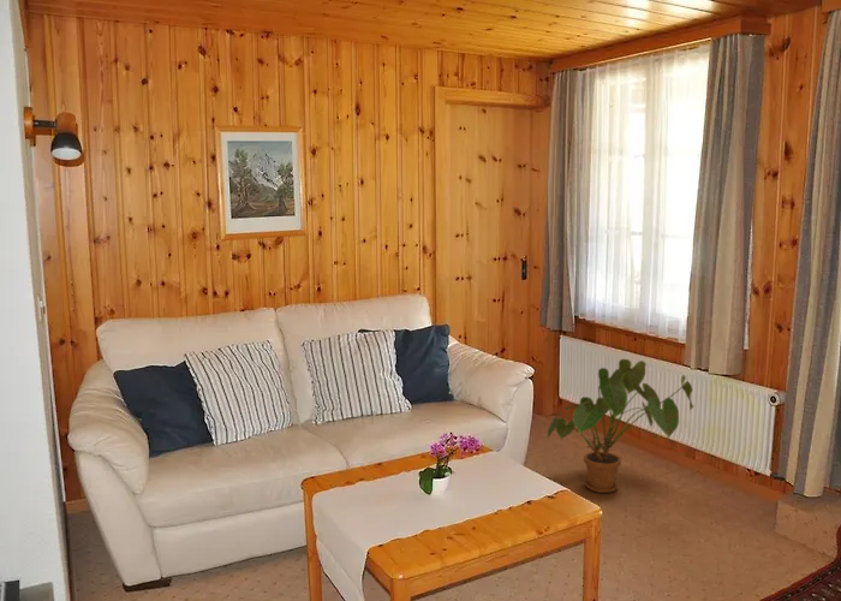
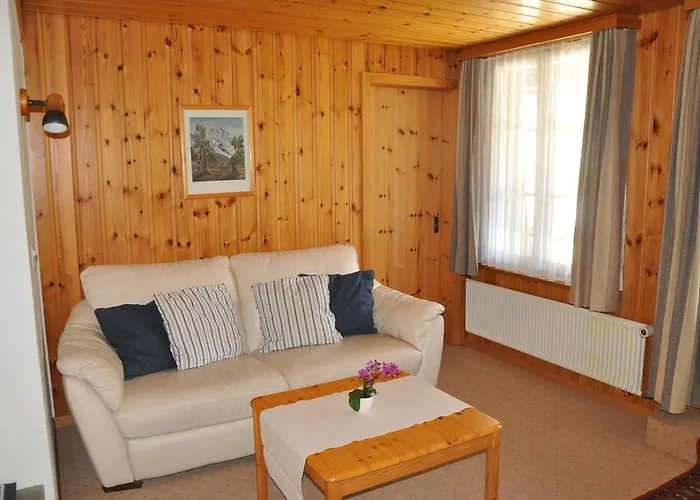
- house plant [545,358,694,494]
